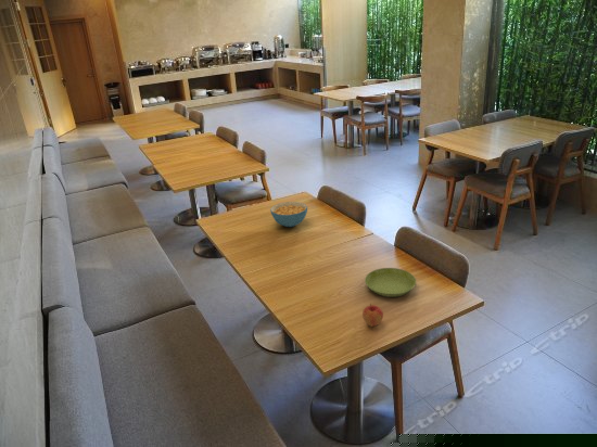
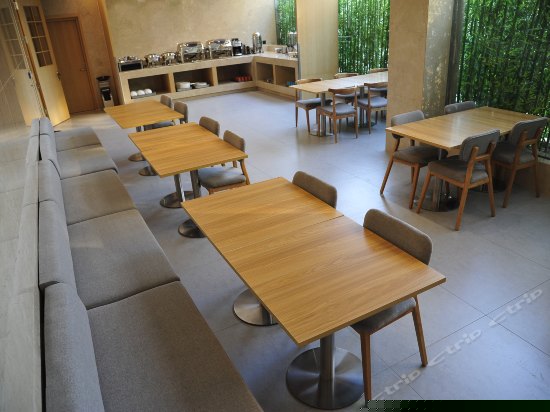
- apple [361,303,384,328]
- saucer [364,267,417,298]
- cereal bowl [269,201,308,228]
